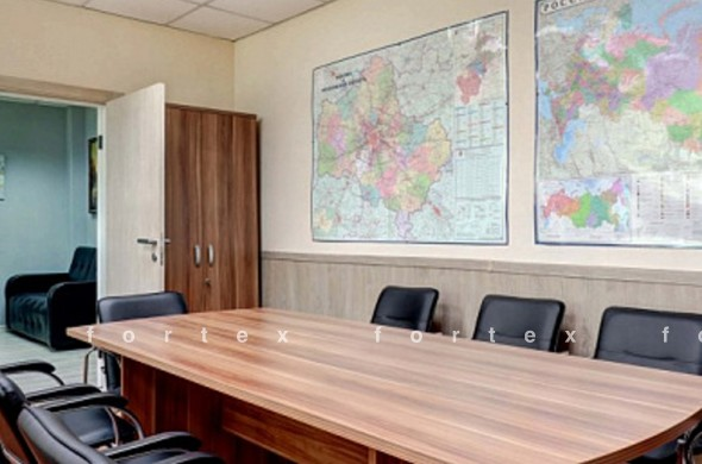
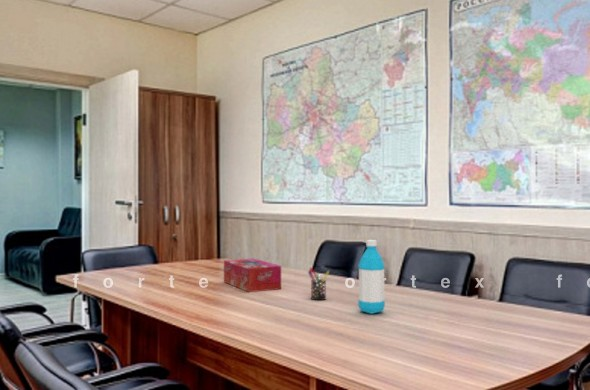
+ tissue box [223,257,282,293]
+ water bottle [357,239,386,315]
+ pen holder [307,266,330,301]
